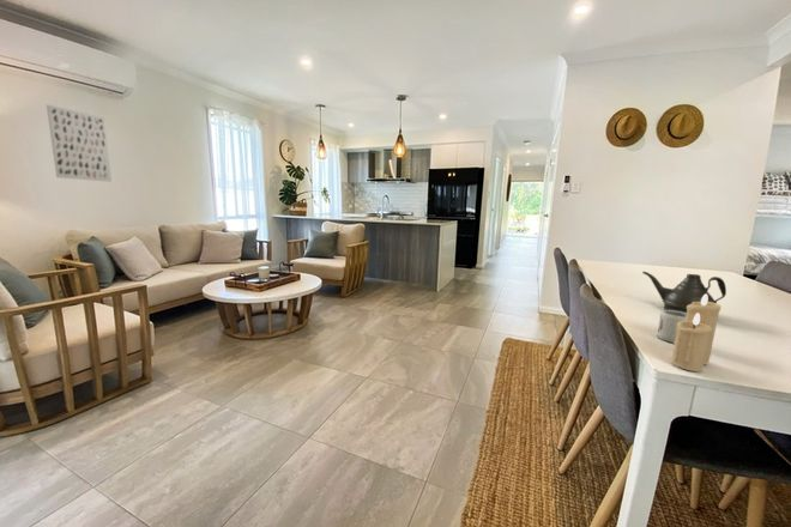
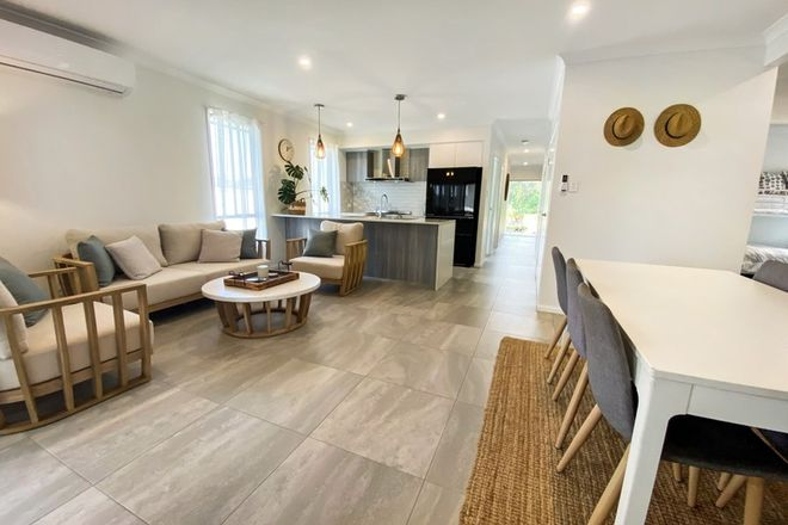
- candle [671,295,721,372]
- cup [656,309,687,344]
- wall art [46,104,113,183]
- teapot [641,271,727,313]
